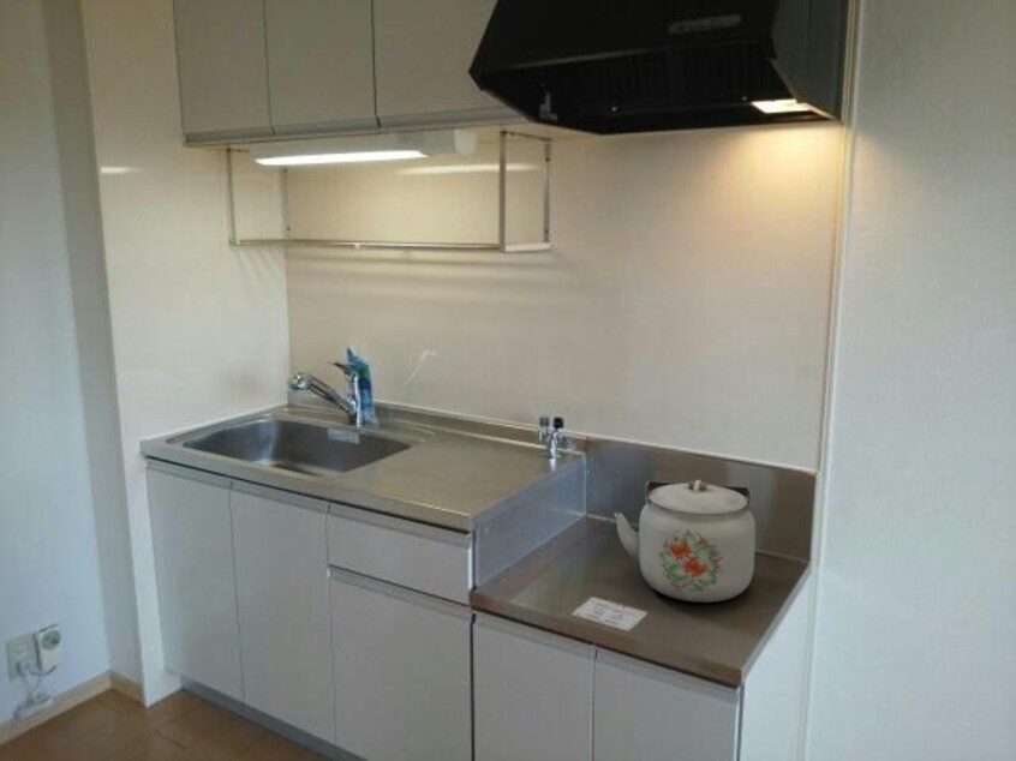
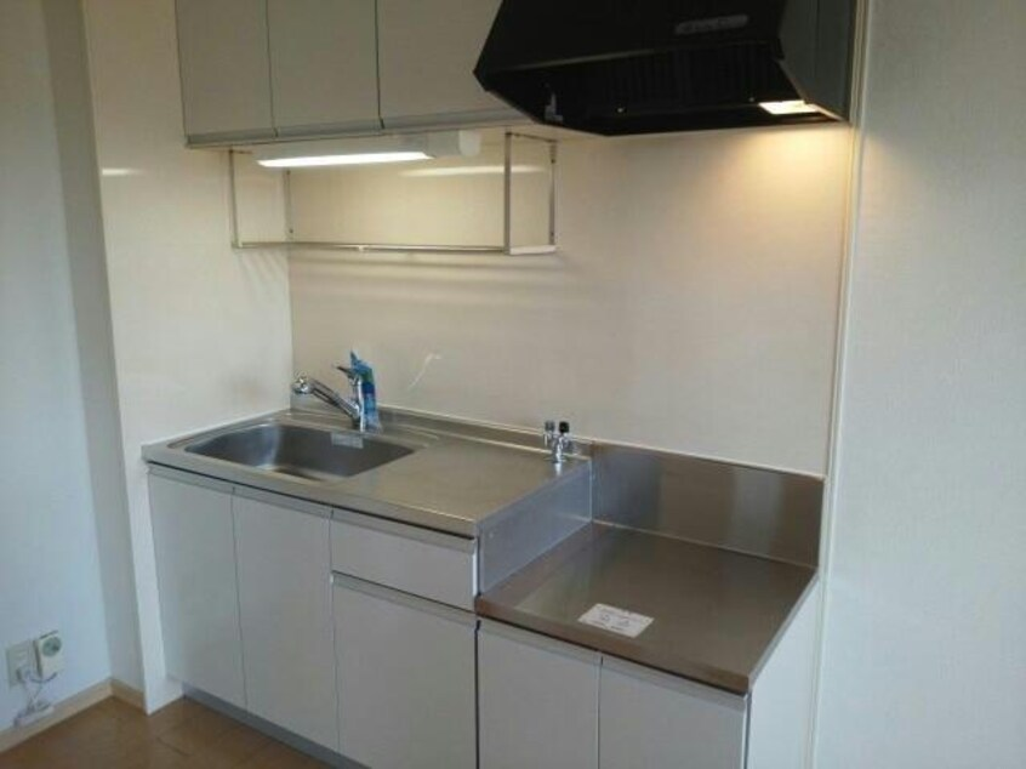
- kettle [612,479,757,604]
